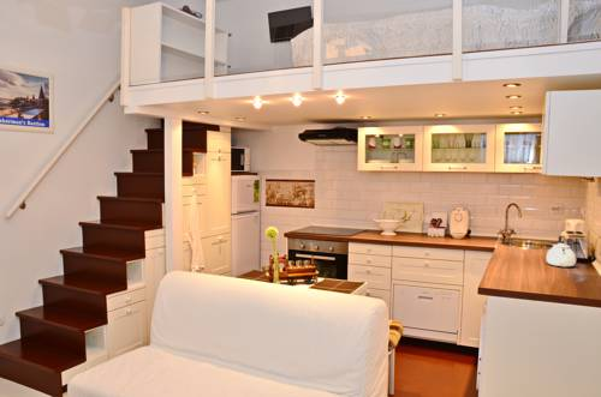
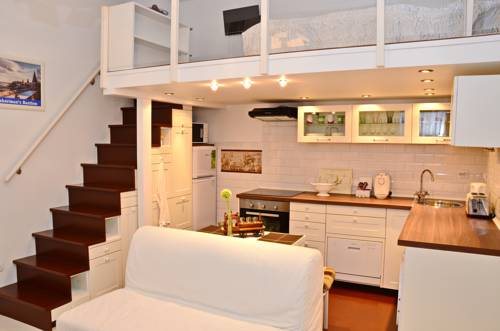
- kettle [546,234,577,267]
